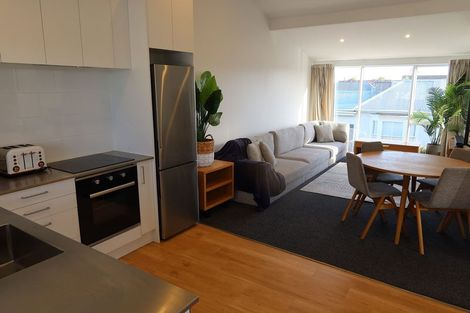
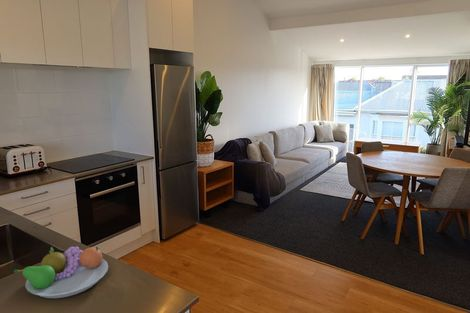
+ fruit bowl [13,246,109,299]
